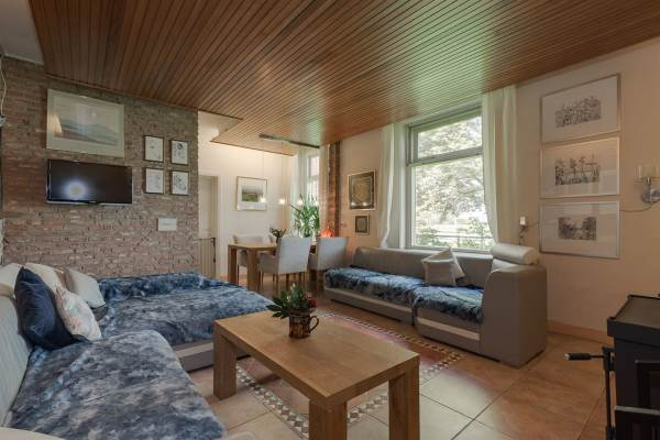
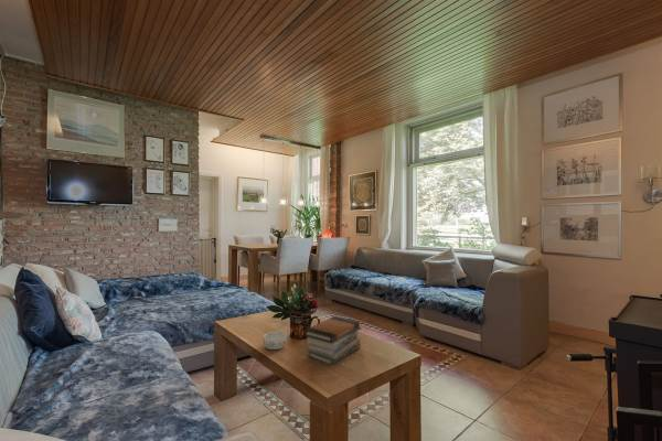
+ book stack [303,315,362,366]
+ decorative bowl [261,331,288,351]
